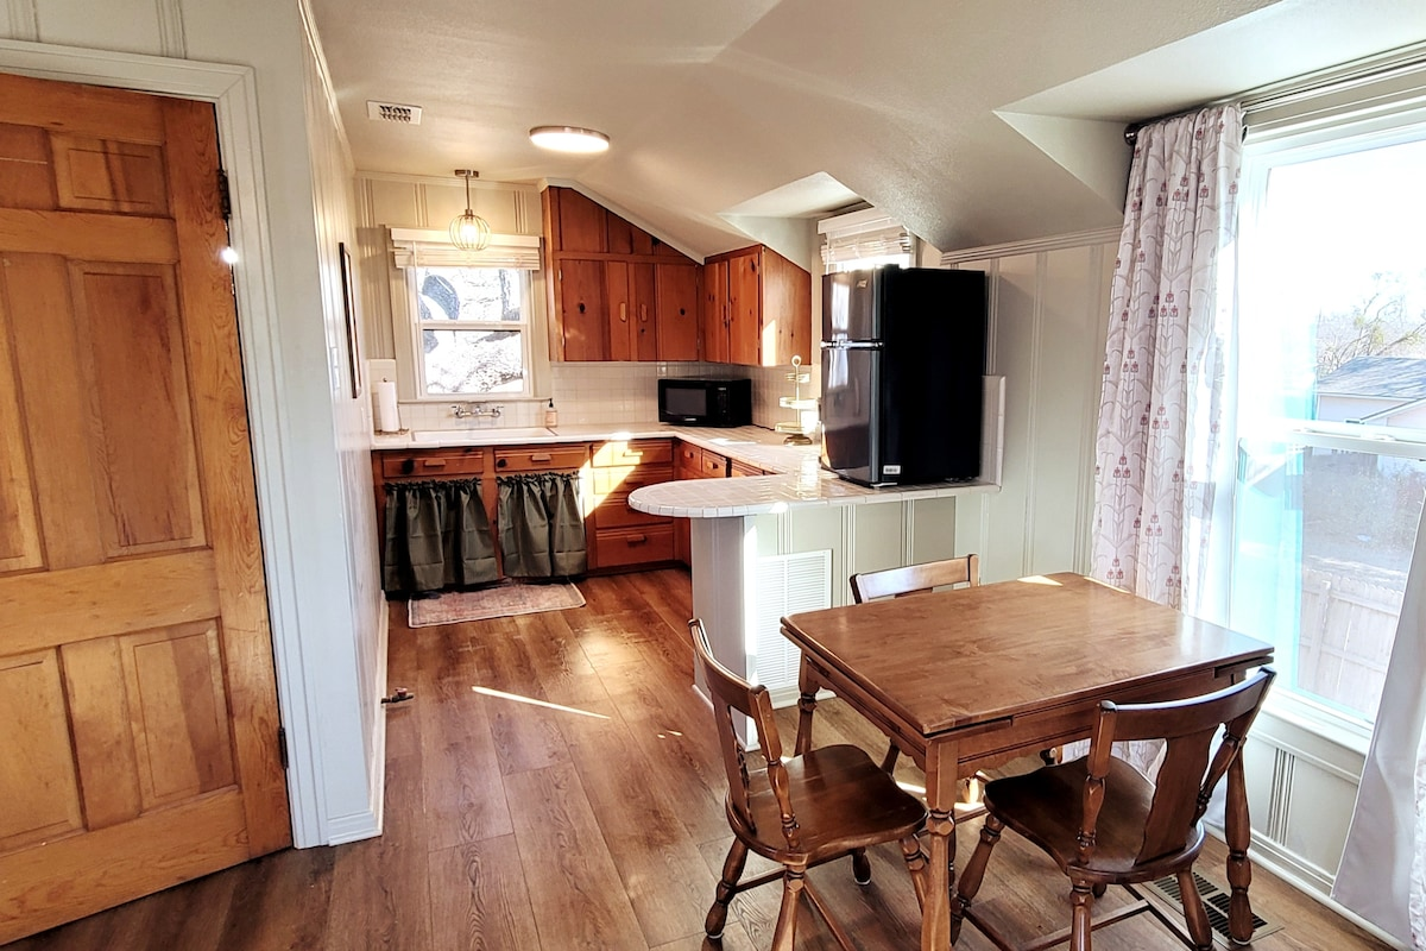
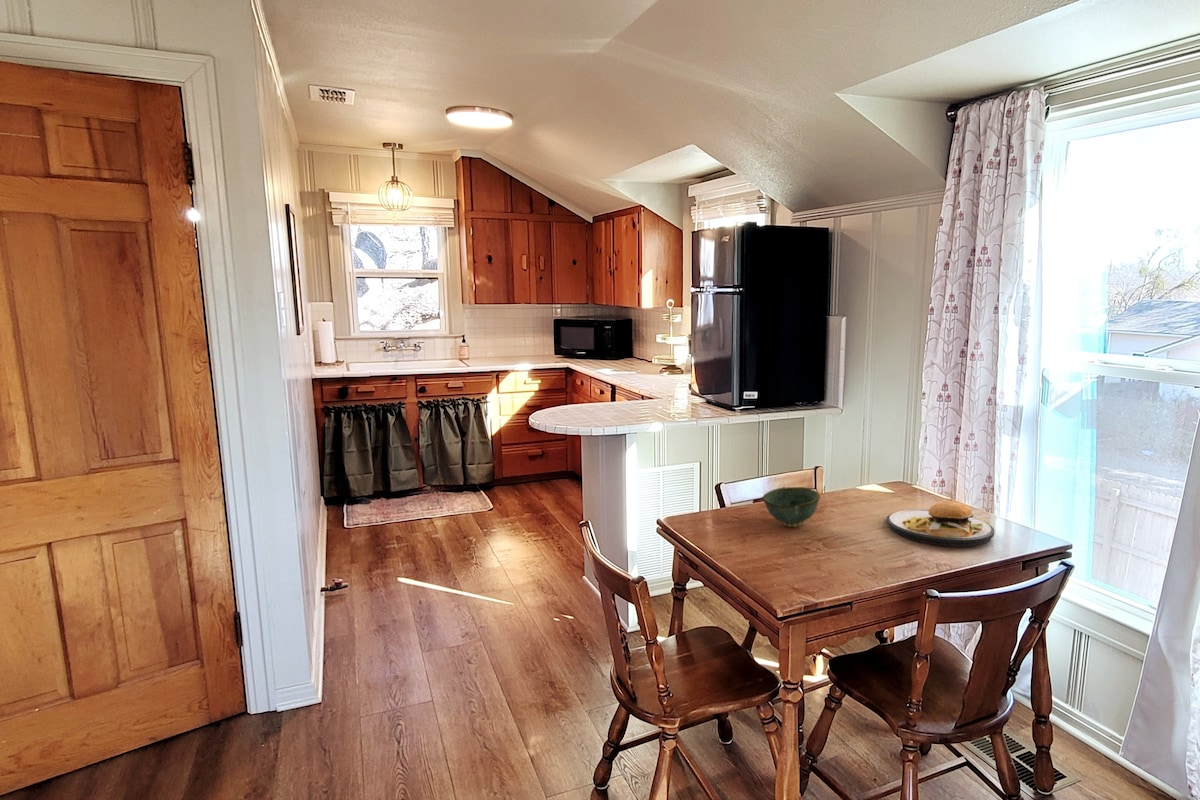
+ plate [886,484,995,547]
+ bowl [761,486,821,528]
